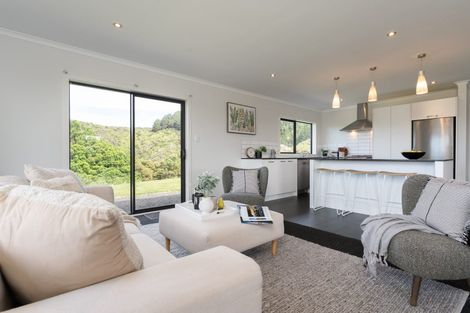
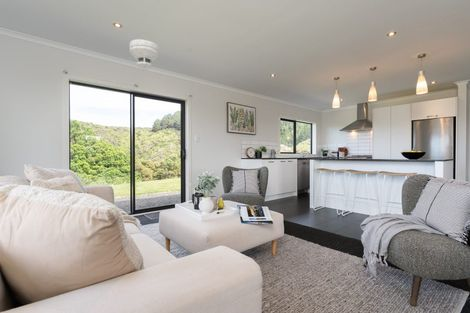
+ smoke detector [129,38,160,70]
